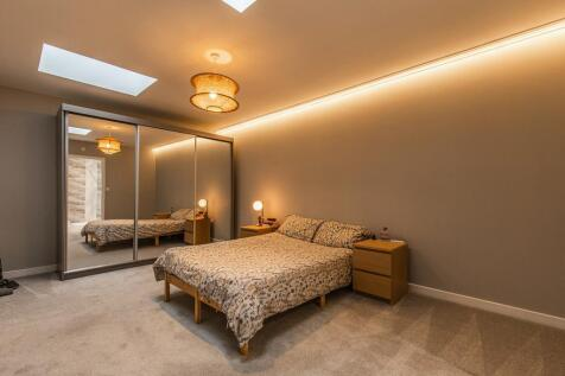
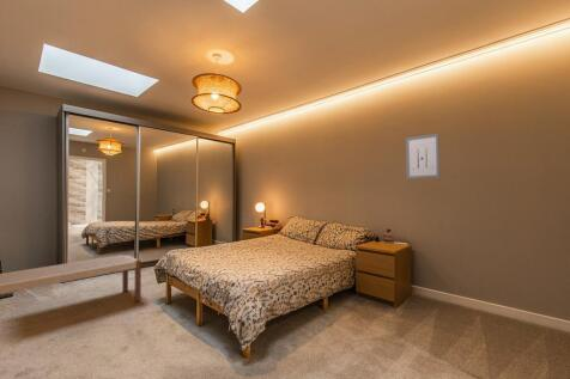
+ bench [0,253,142,302]
+ wall art [405,133,441,181]
